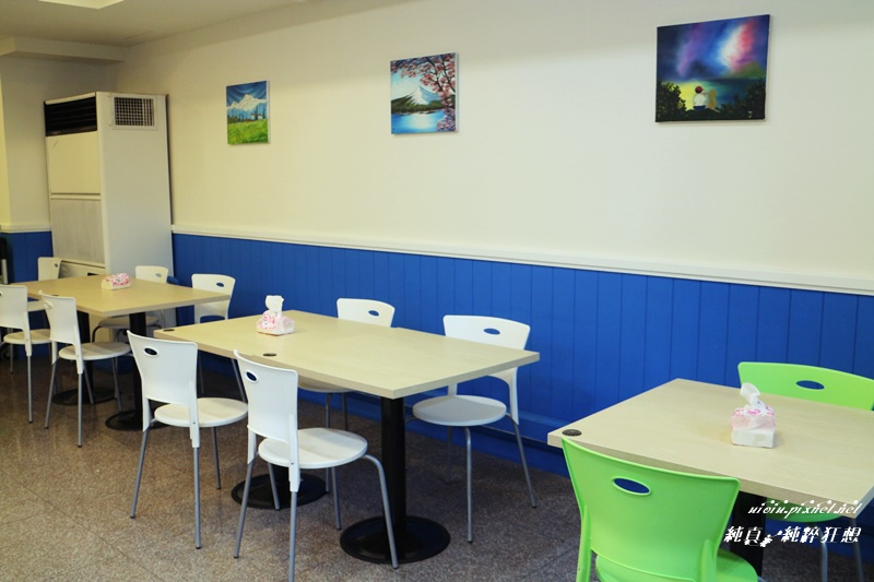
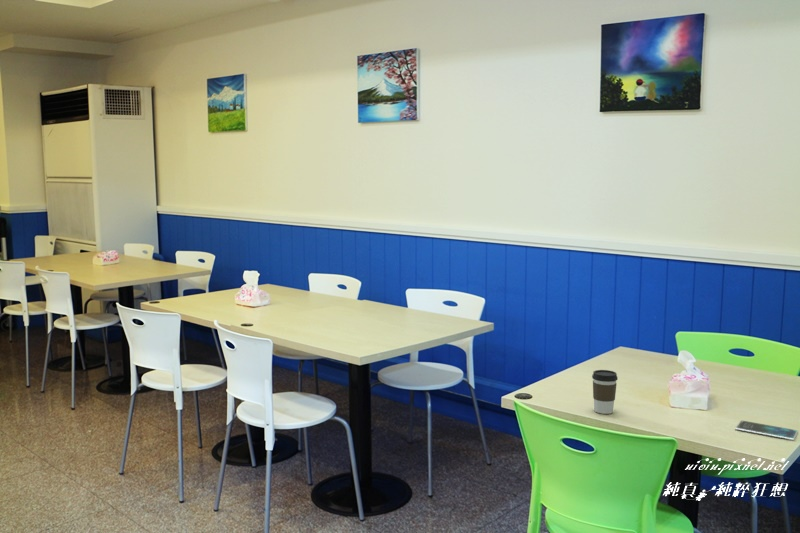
+ coffee cup [591,369,619,415]
+ smartphone [734,419,799,441]
